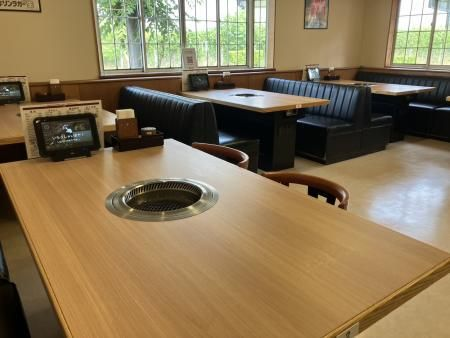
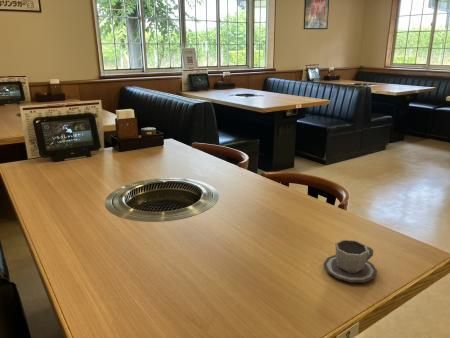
+ cup [323,239,378,283]
